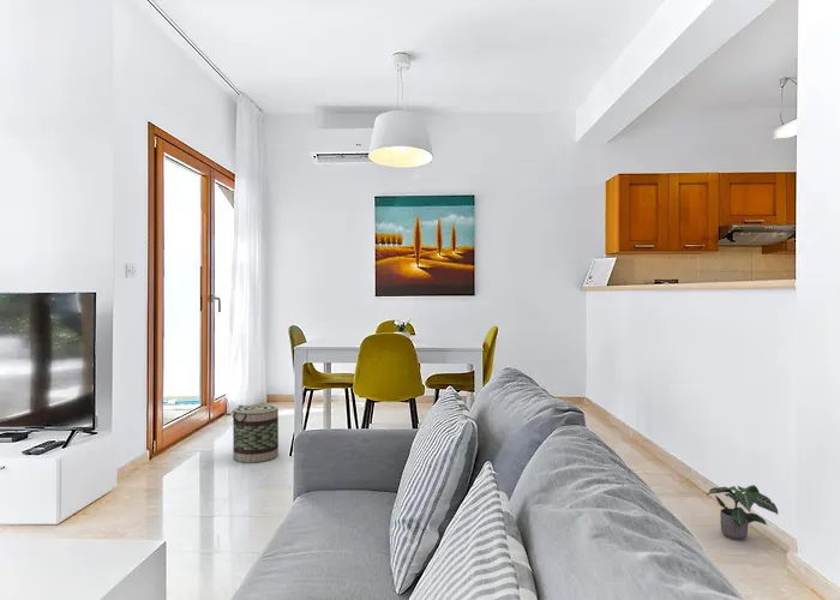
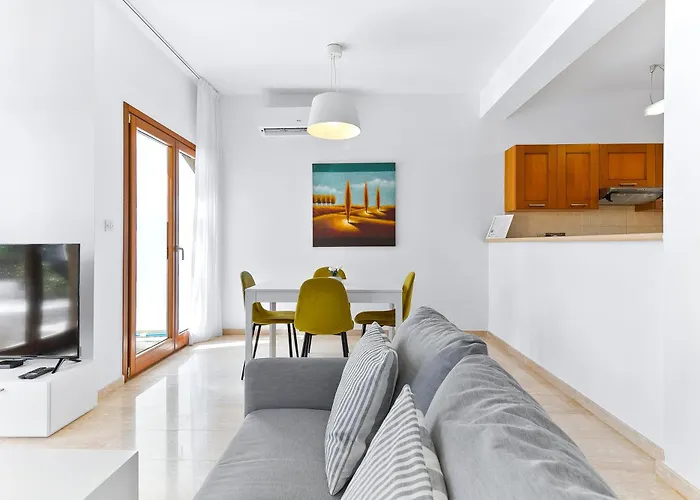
- basket [232,403,280,463]
- potted plant [706,484,779,541]
